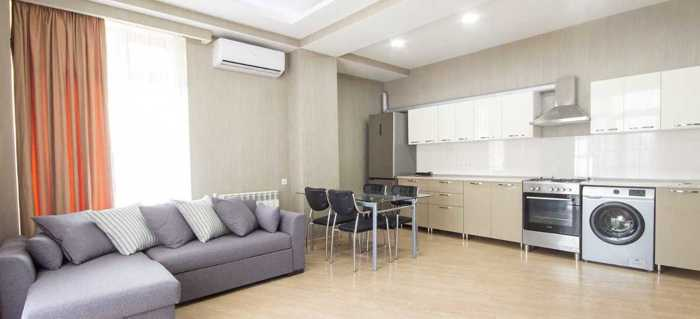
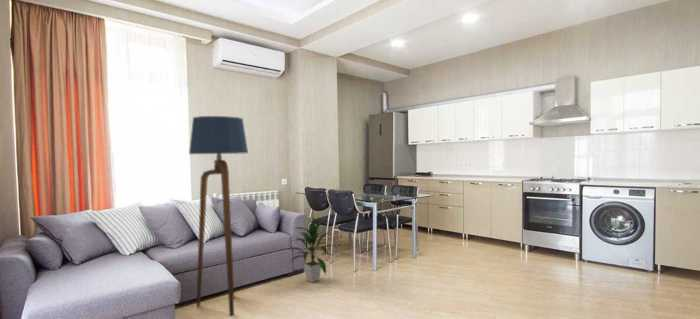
+ indoor plant [285,216,335,283]
+ floor lamp [188,115,249,317]
